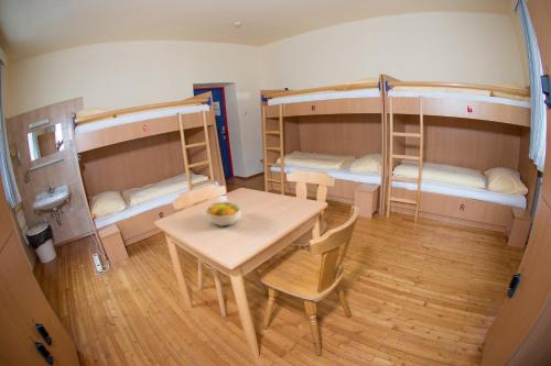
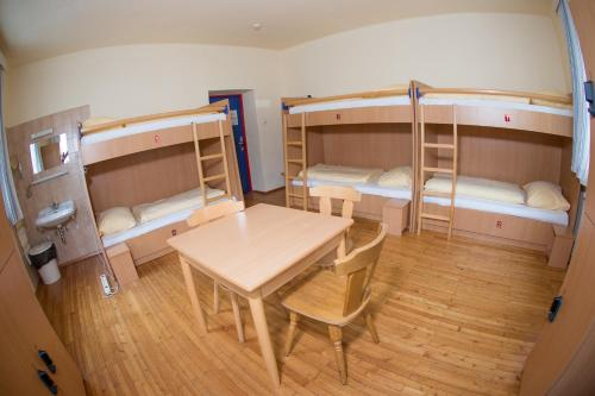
- fruit bowl [204,201,242,228]
